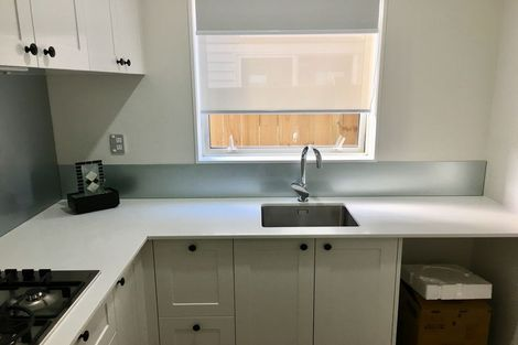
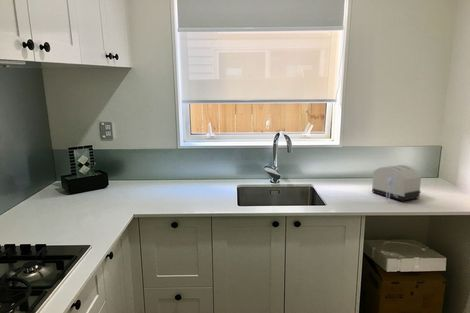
+ toaster [371,164,422,202]
